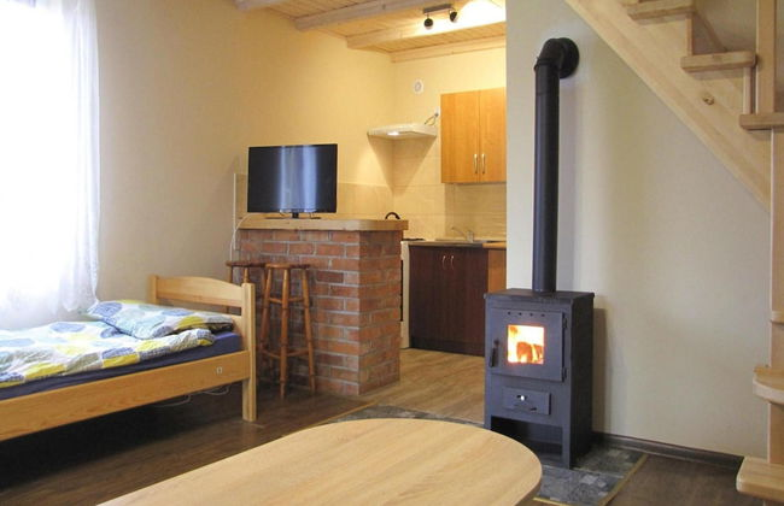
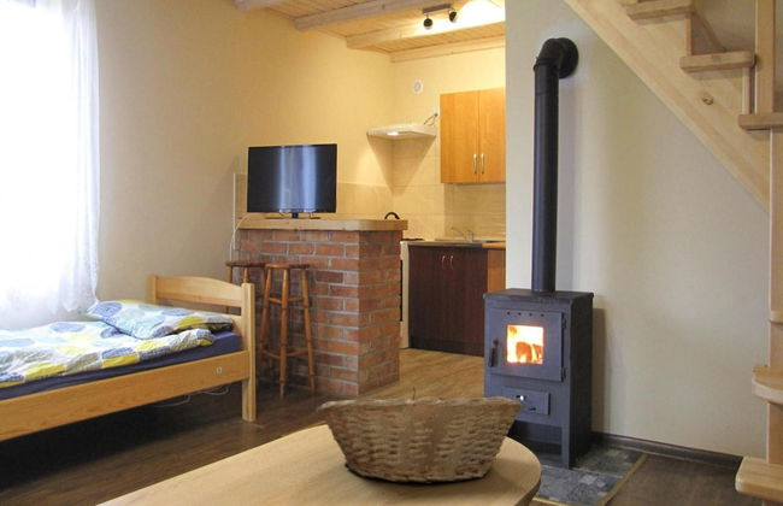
+ fruit basket [314,387,523,486]
